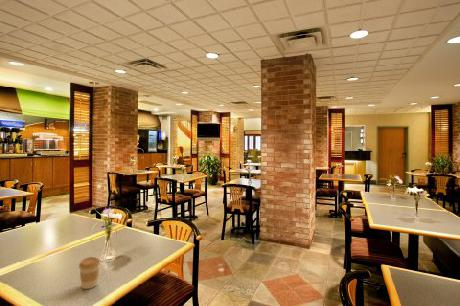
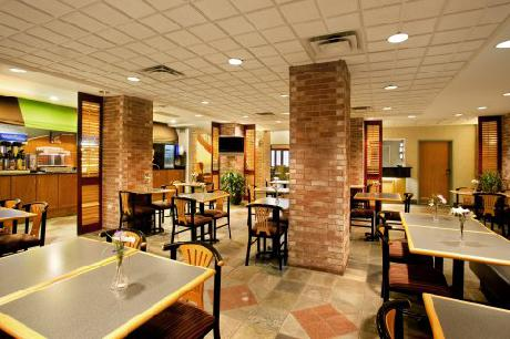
- coffee cup [78,256,101,290]
